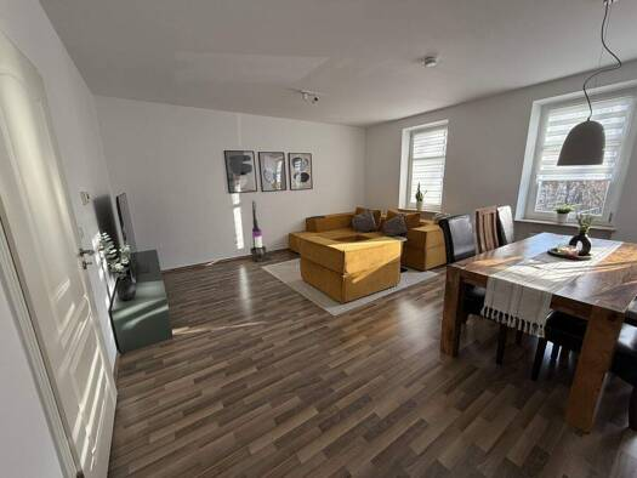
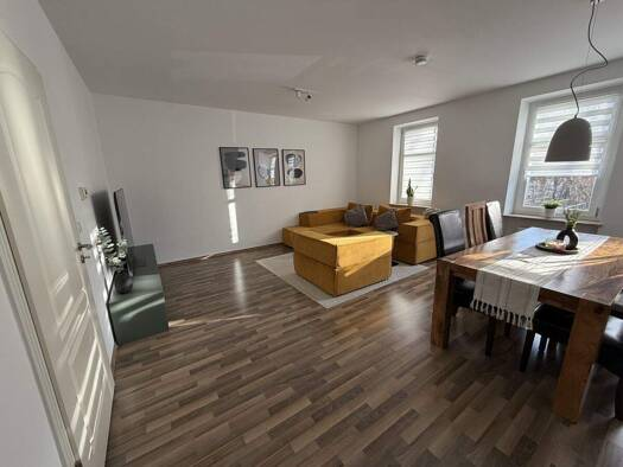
- vacuum cleaner [249,199,273,263]
